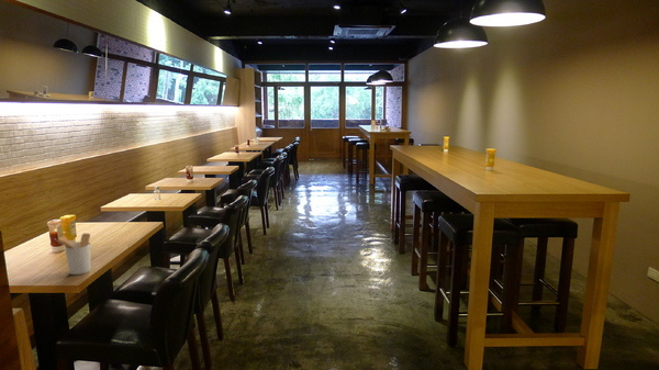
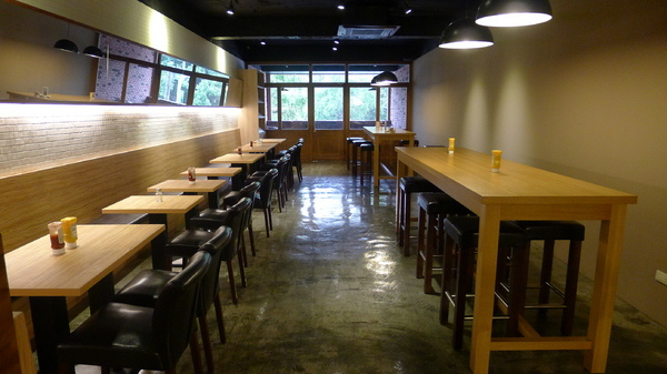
- utensil holder [53,232,92,276]
